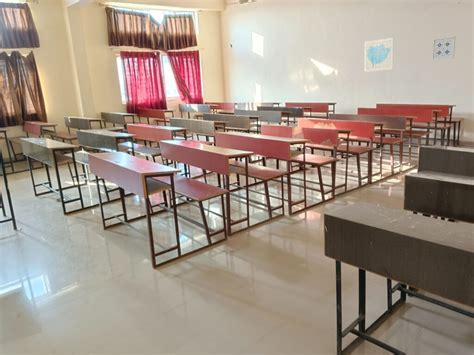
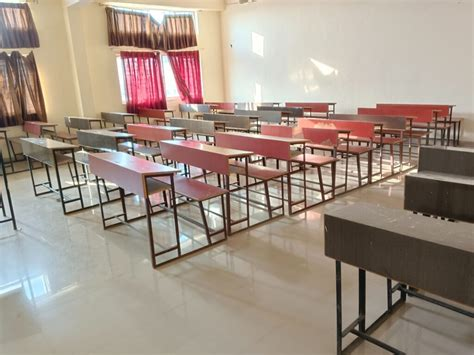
- wall art [431,35,456,61]
- wall art [364,37,395,73]
